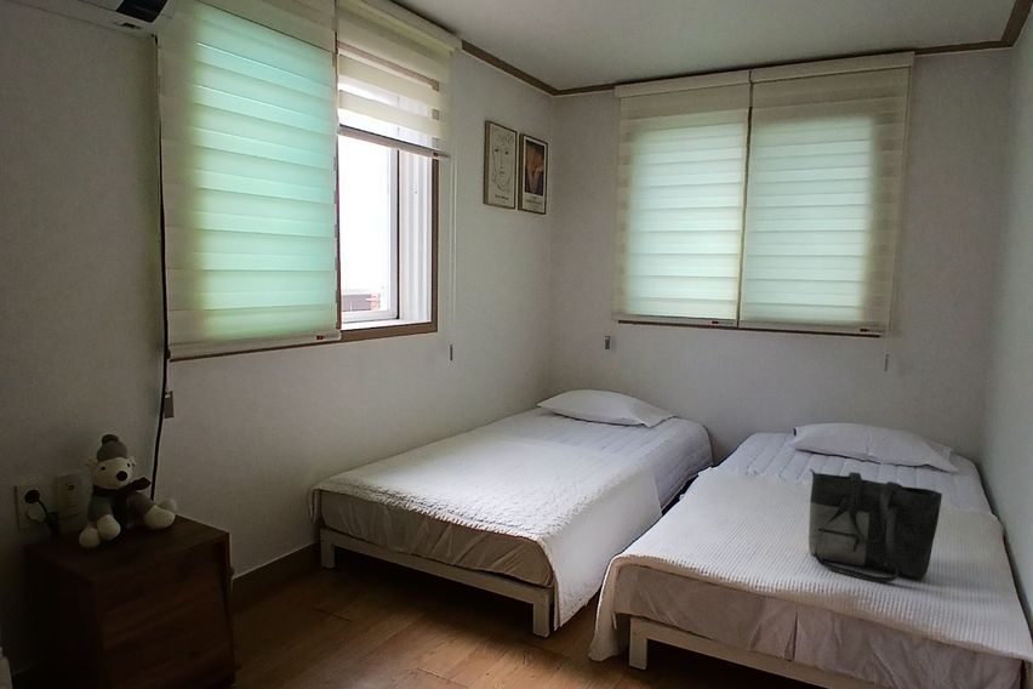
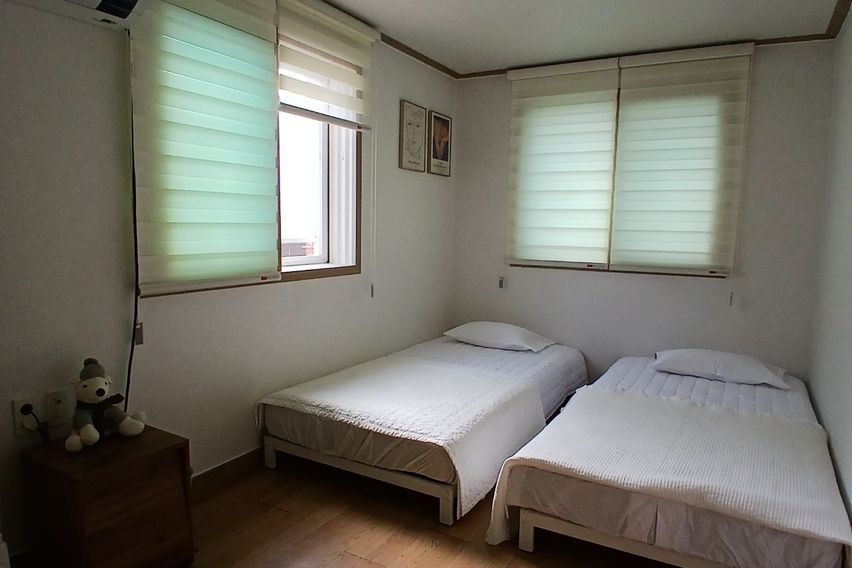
- tote bag [807,468,943,583]
